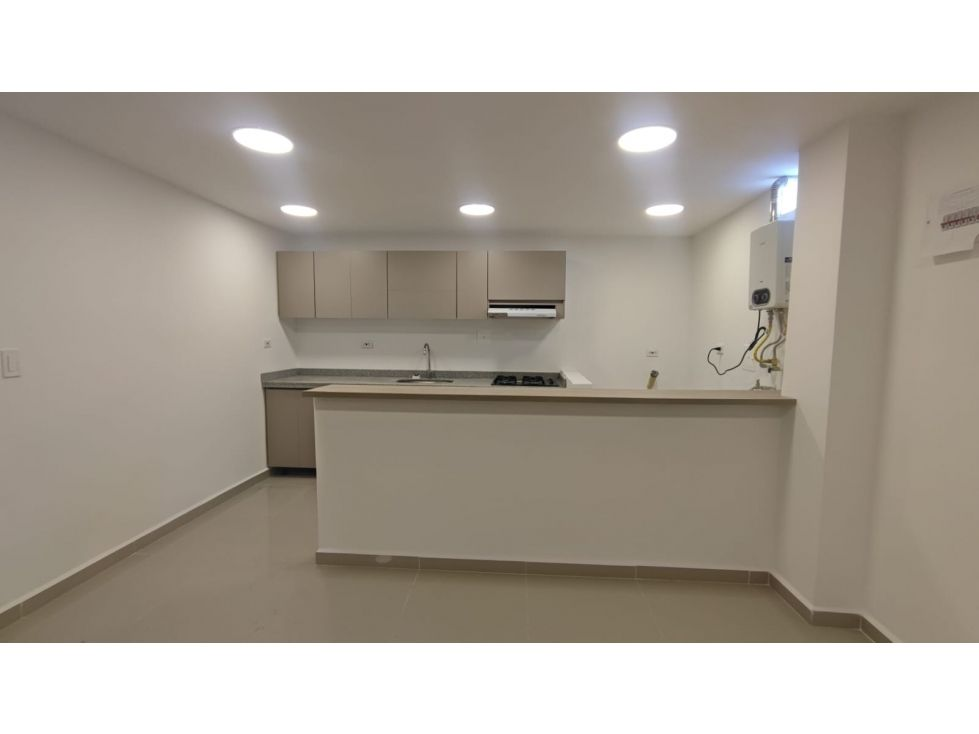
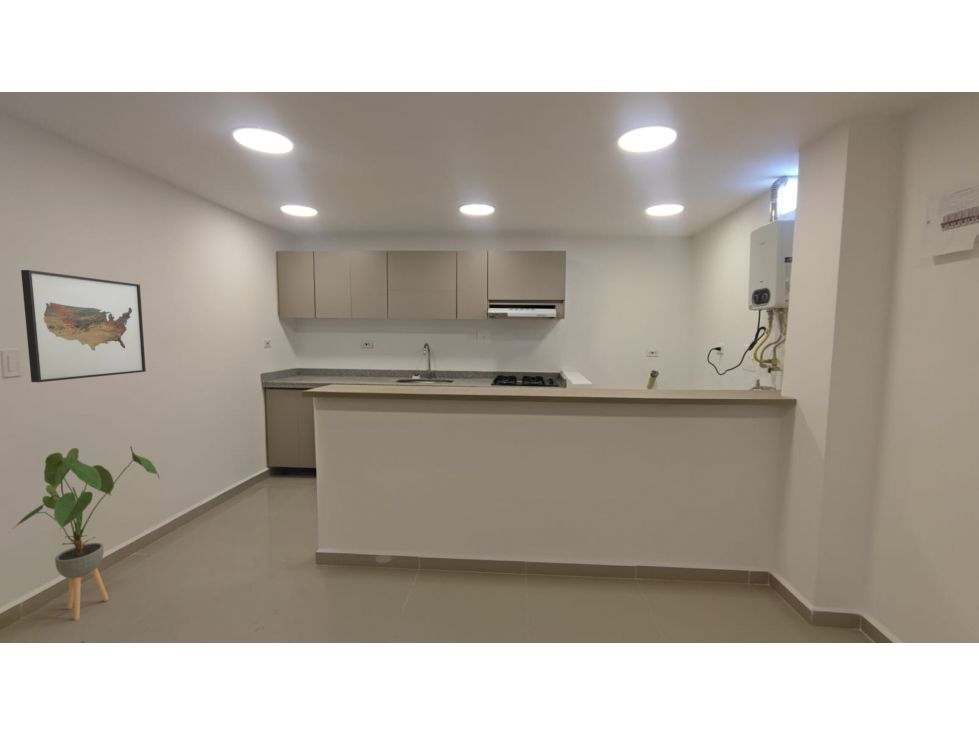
+ wall art [20,269,147,383]
+ house plant [11,445,161,621]
